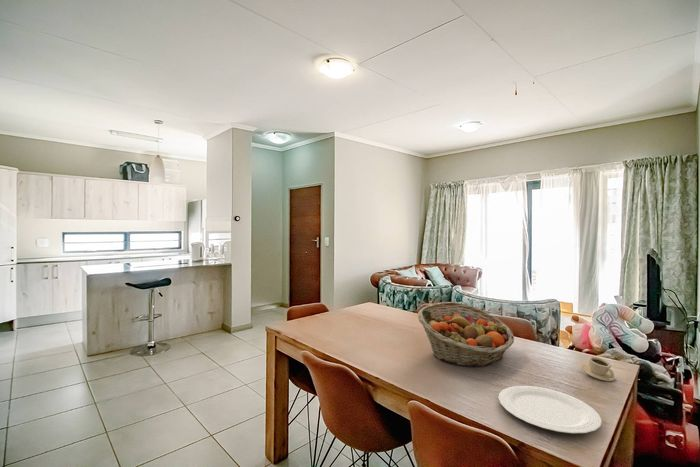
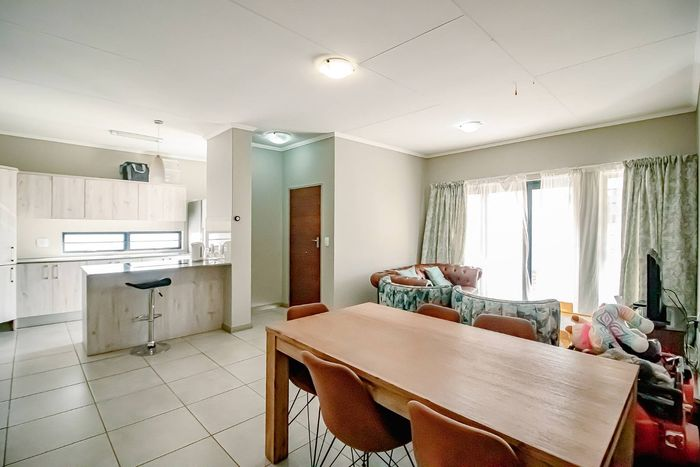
- fruit basket [417,301,515,368]
- plate [498,385,603,435]
- cup [580,356,616,382]
